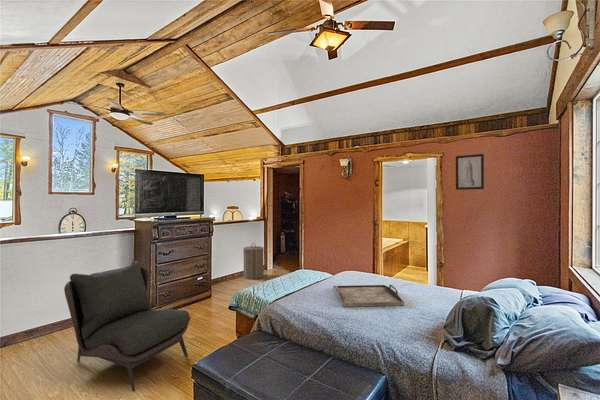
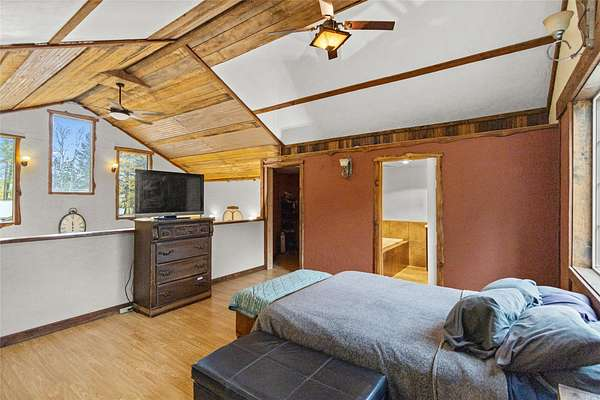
- wall art [455,153,485,191]
- laundry hamper [242,242,265,280]
- armless chair [63,260,192,393]
- serving tray [332,284,405,308]
